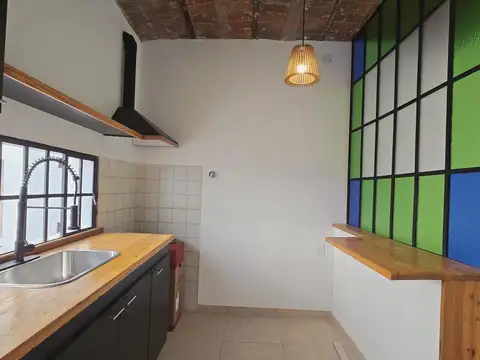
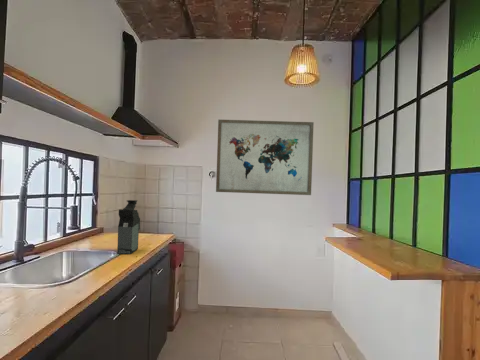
+ coffee maker [116,199,141,255]
+ wall art [215,118,315,196]
